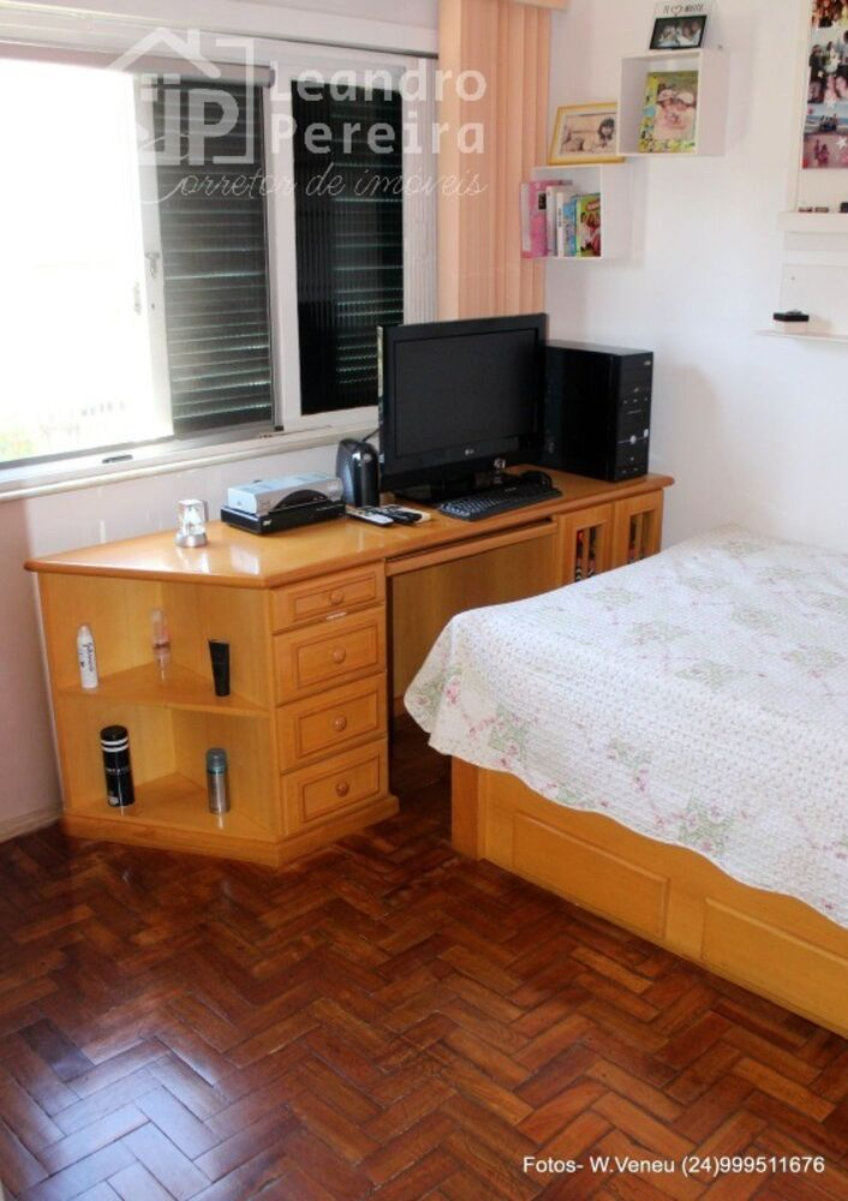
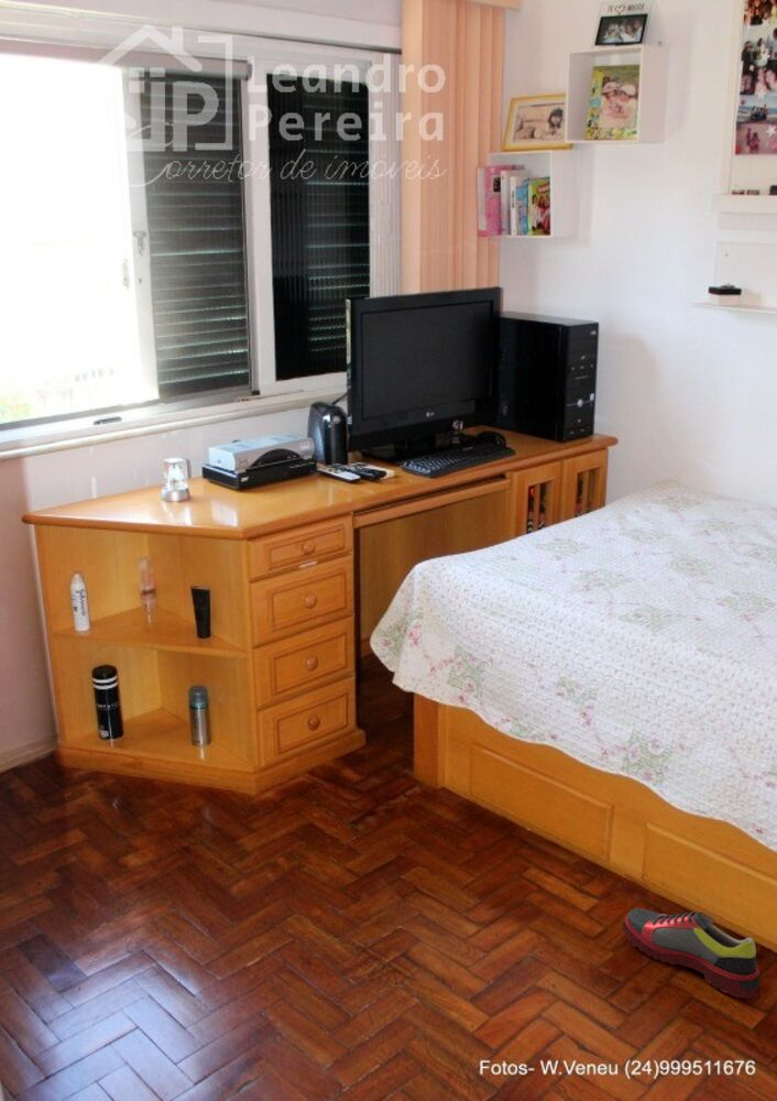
+ shoe [622,907,762,999]
